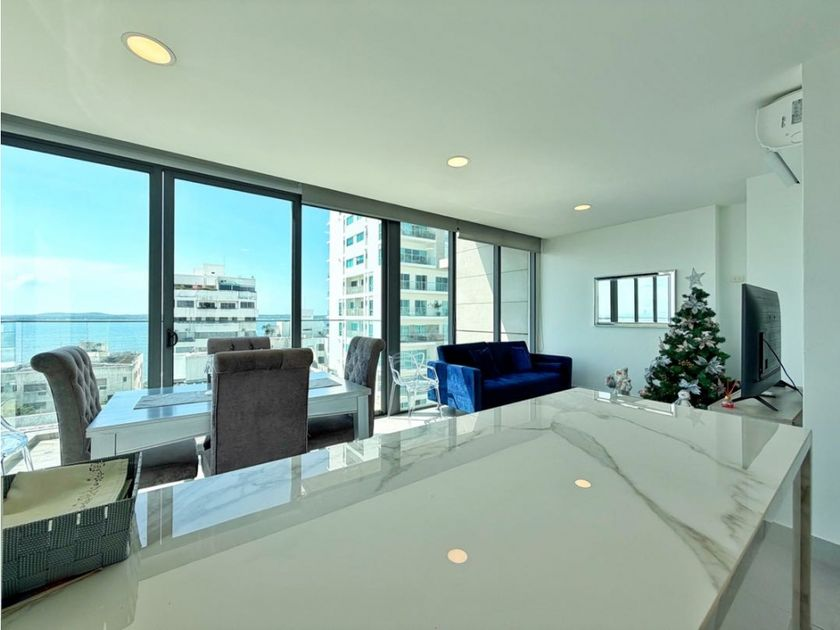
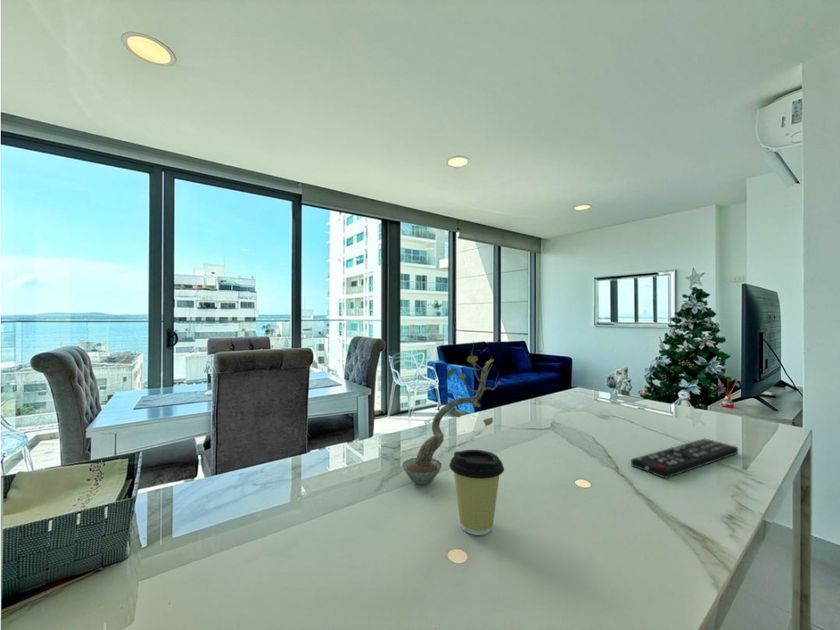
+ plant [402,341,501,485]
+ coffee cup [449,449,505,536]
+ remote control [630,438,739,479]
